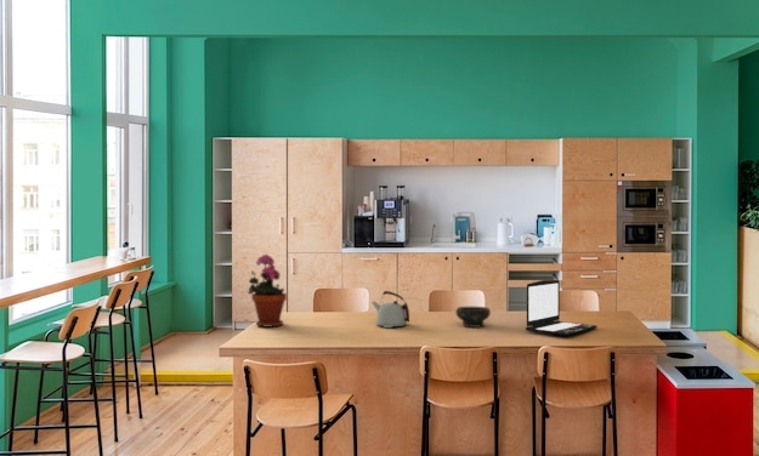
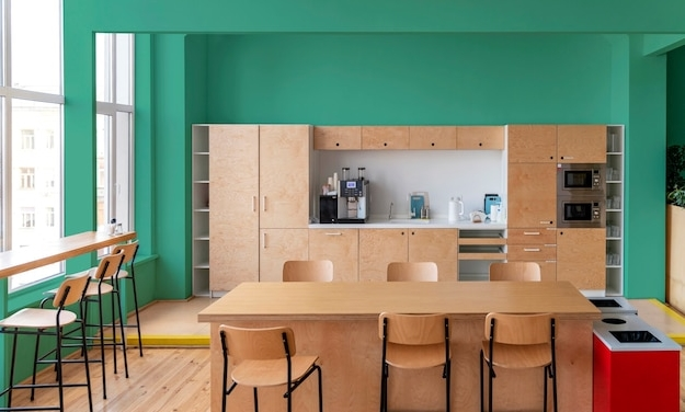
- laptop [525,279,599,337]
- bowl [454,306,492,329]
- potted plant [247,253,288,329]
- kettle [370,290,410,329]
